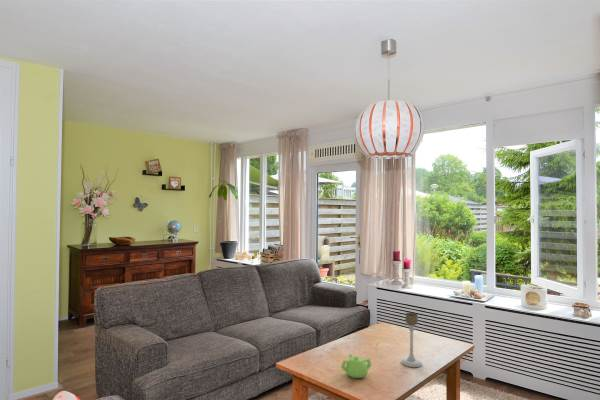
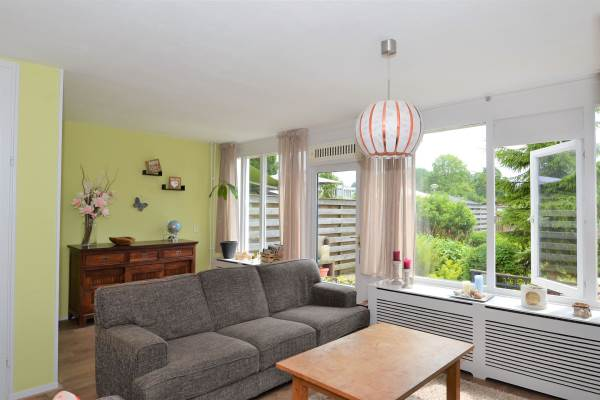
- candle holder [400,312,423,368]
- teapot [340,353,373,379]
